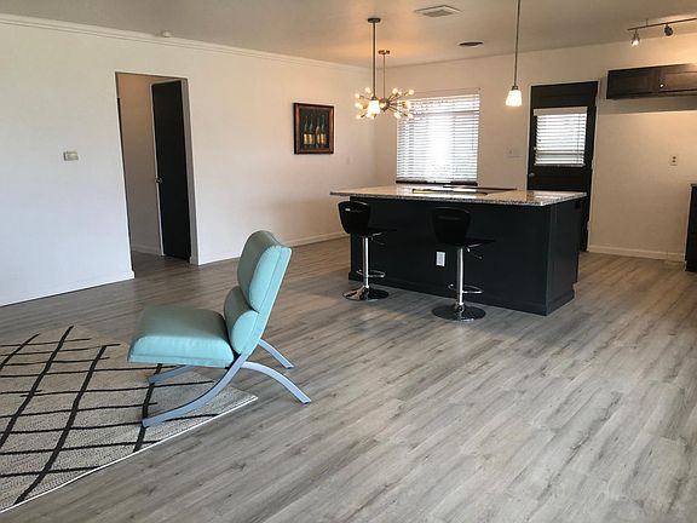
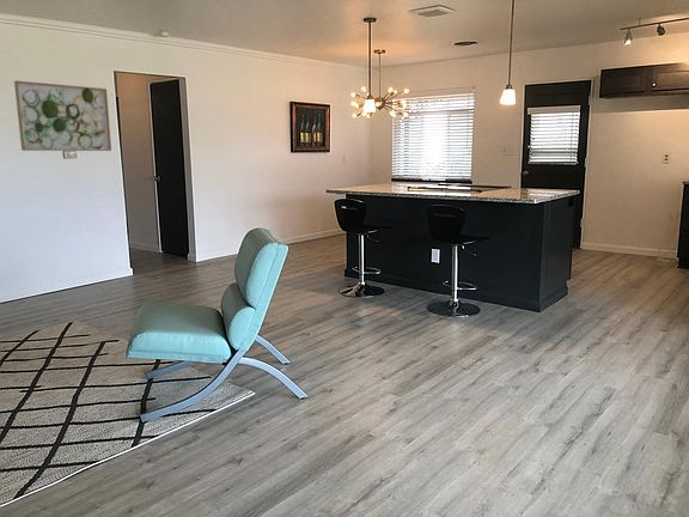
+ wall art [13,80,112,152]
